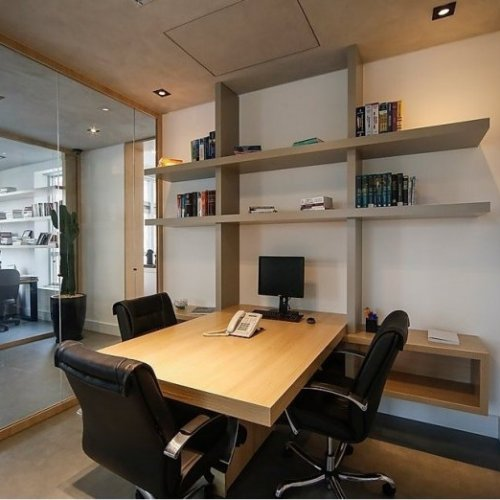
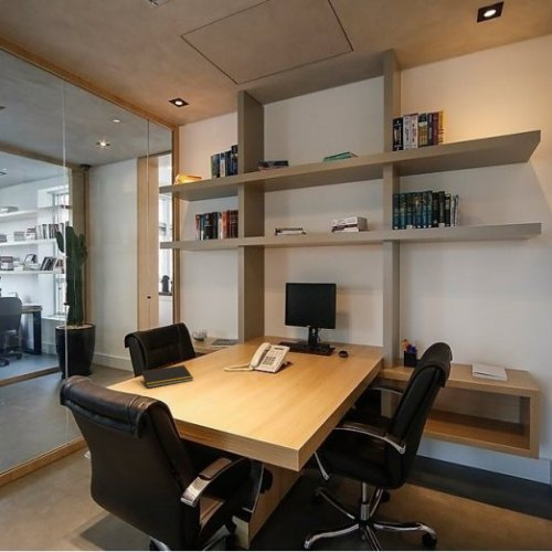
+ notepad [139,364,194,389]
